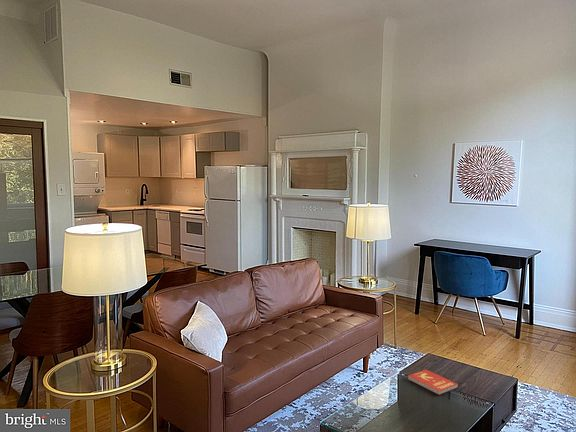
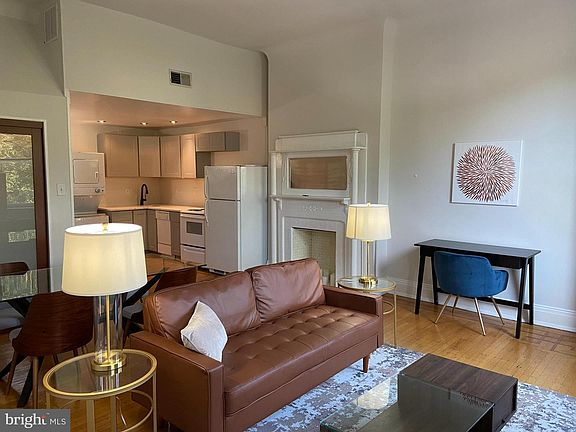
- book [407,369,459,396]
